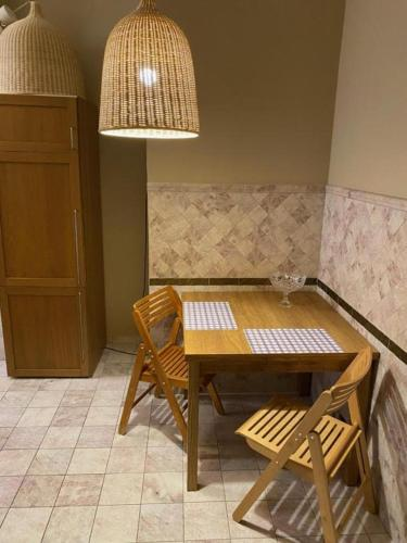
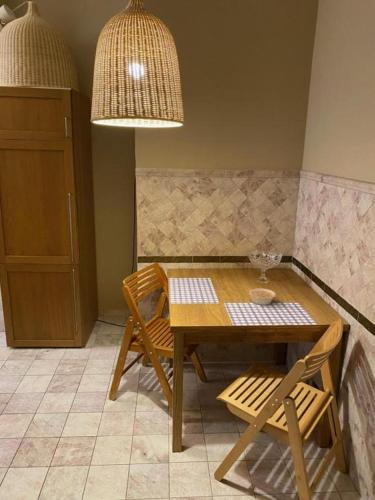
+ legume [248,288,279,306]
